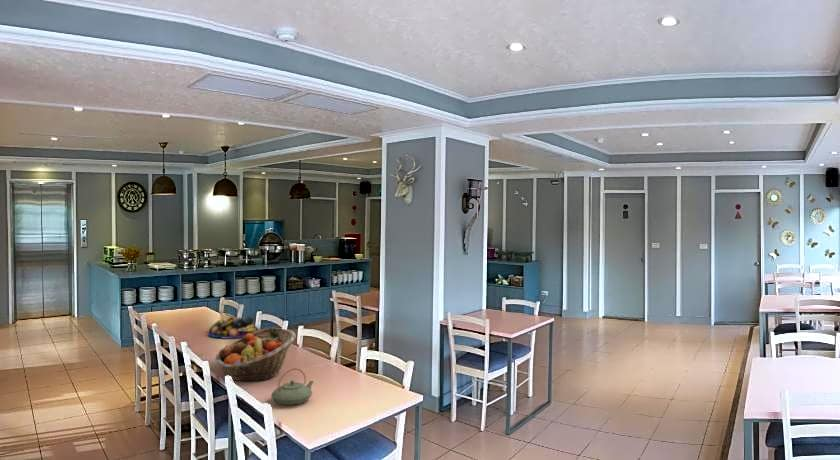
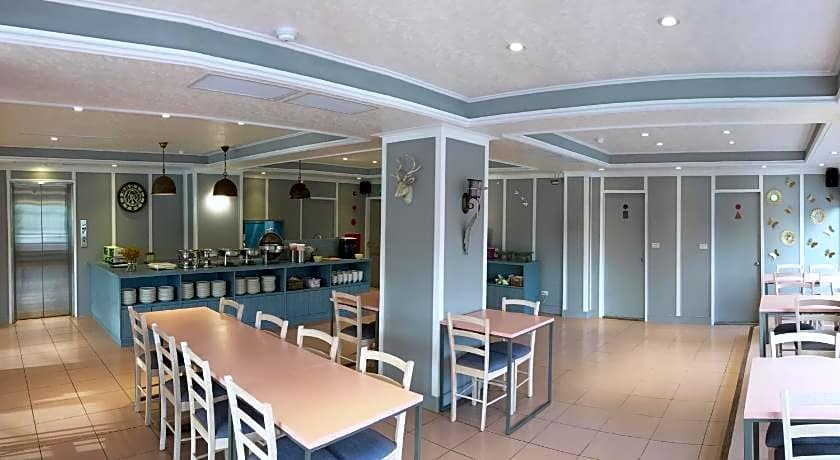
- fruit basket [214,327,297,382]
- teapot [270,368,315,406]
- fruit bowl [207,315,260,339]
